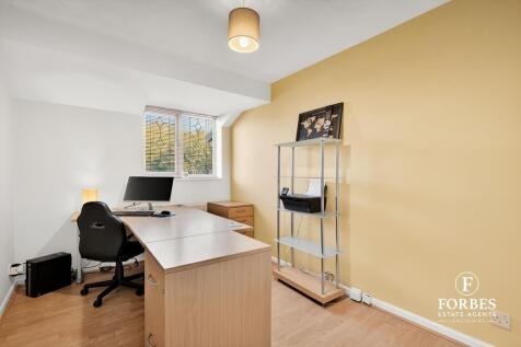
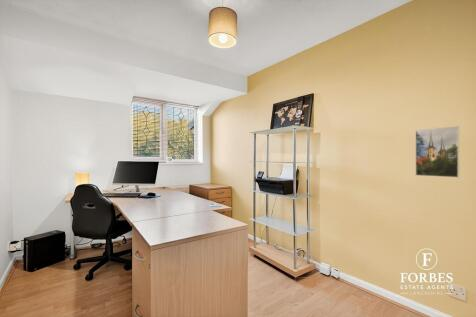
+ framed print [414,125,460,179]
